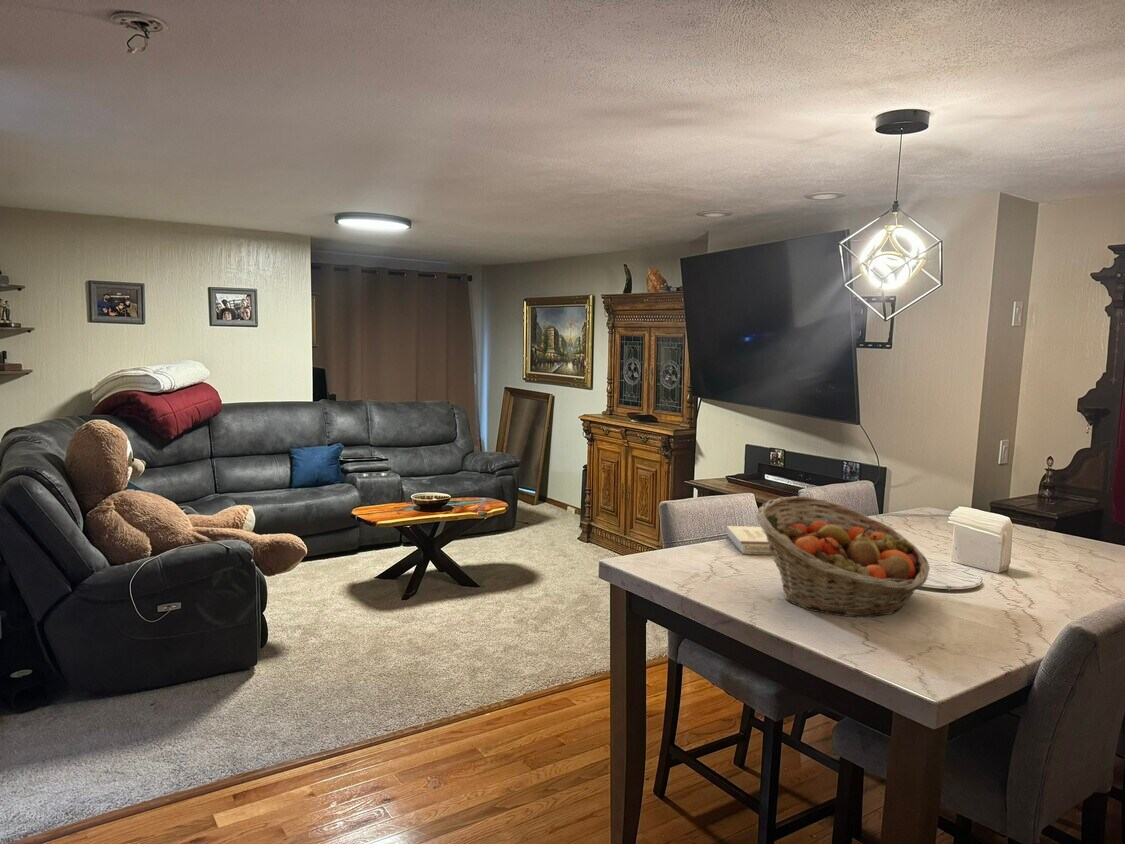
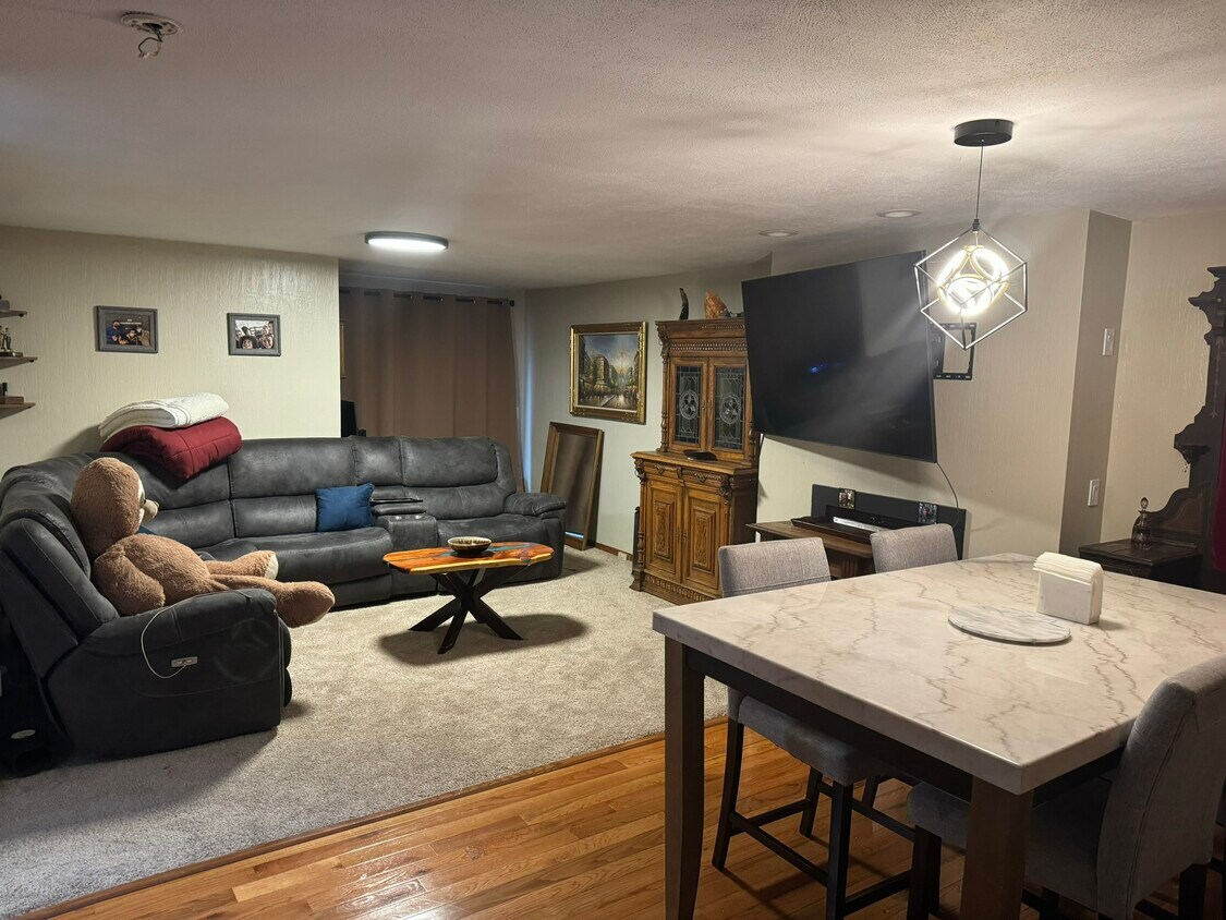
- book [725,525,773,556]
- fruit basket [755,495,931,618]
